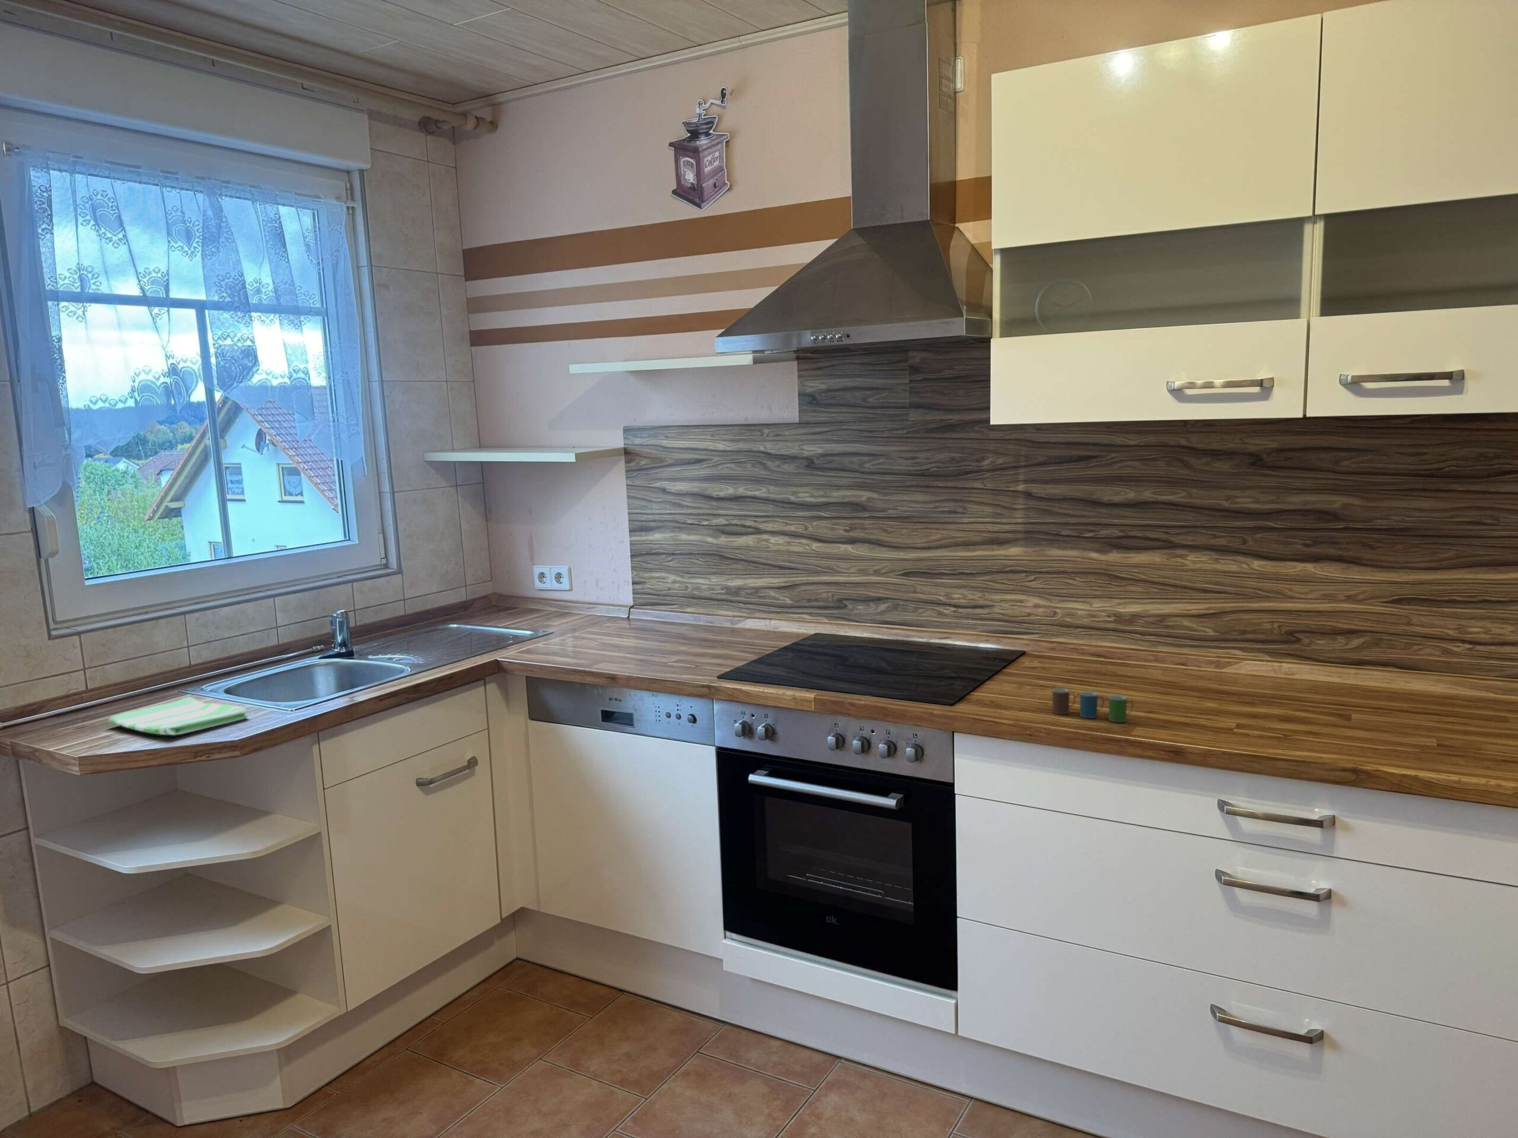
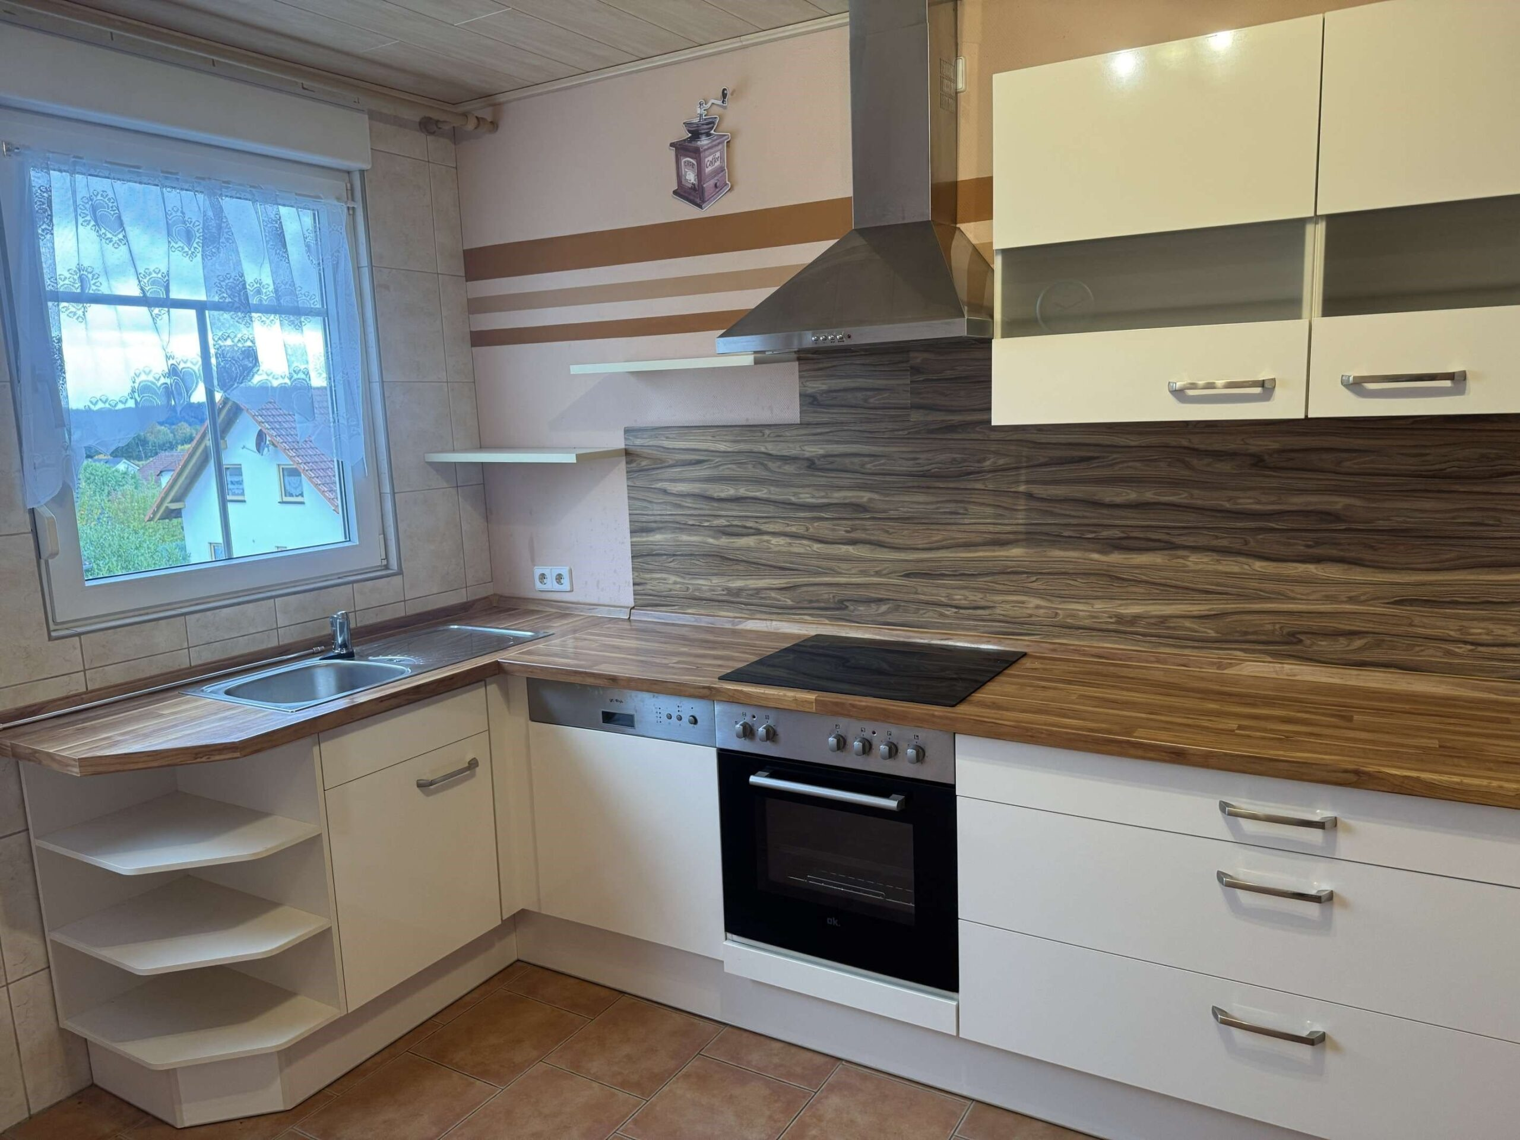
- cup [1052,687,1134,723]
- dish towel [108,696,249,735]
